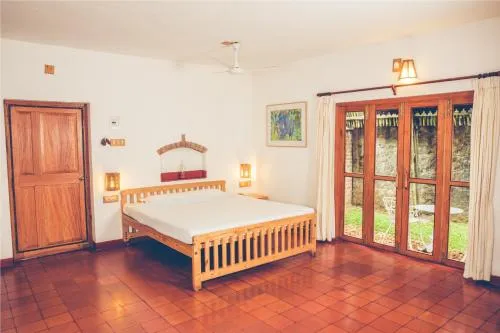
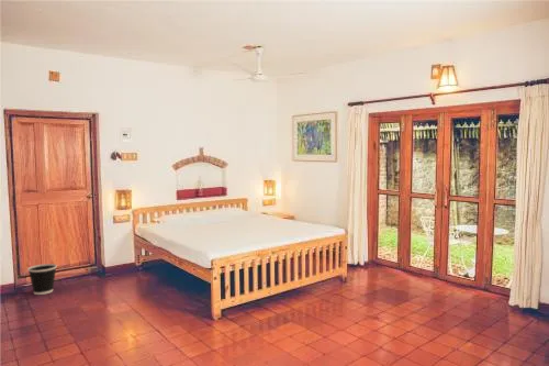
+ wastebasket [26,263,58,296]
